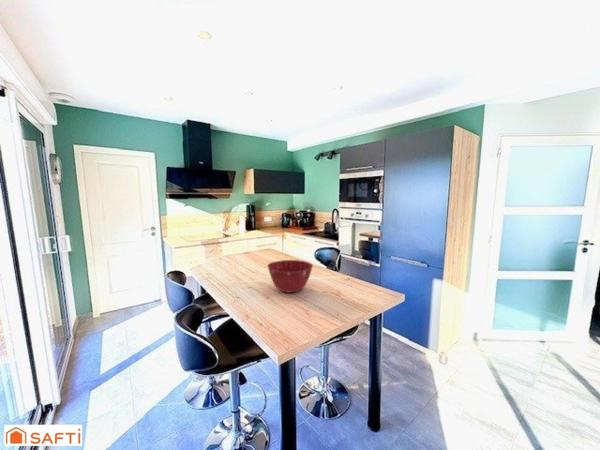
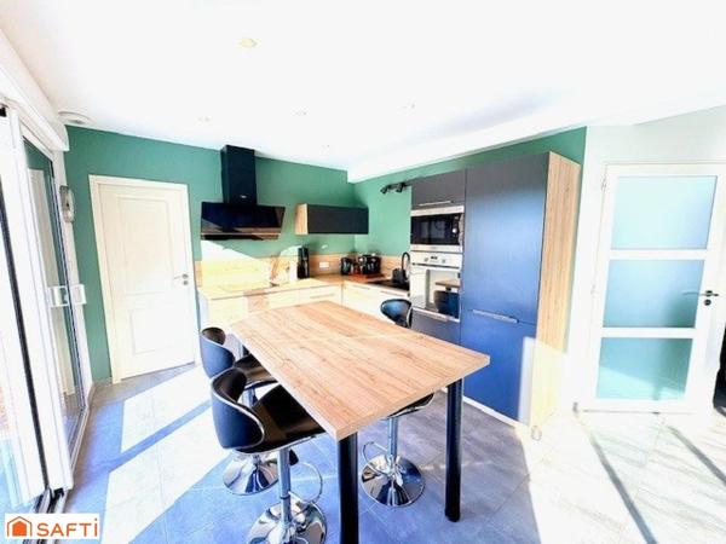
- mixing bowl [267,259,314,294]
